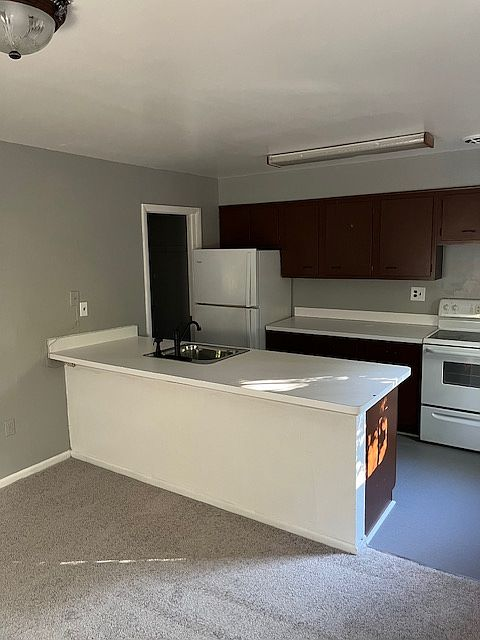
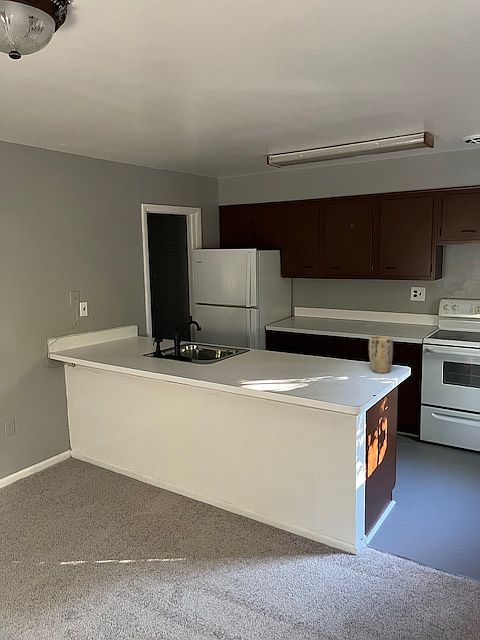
+ plant pot [368,335,394,374]
